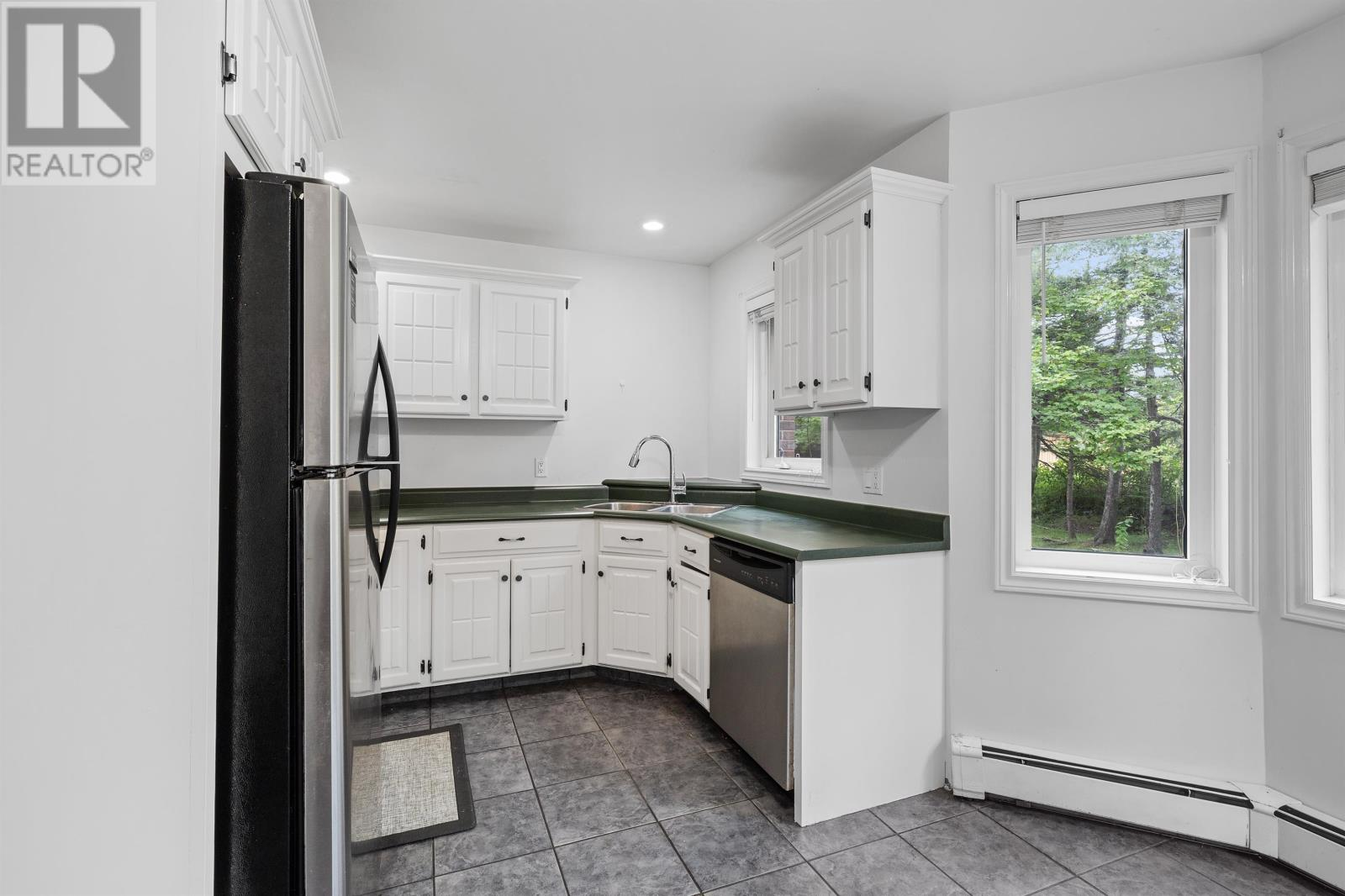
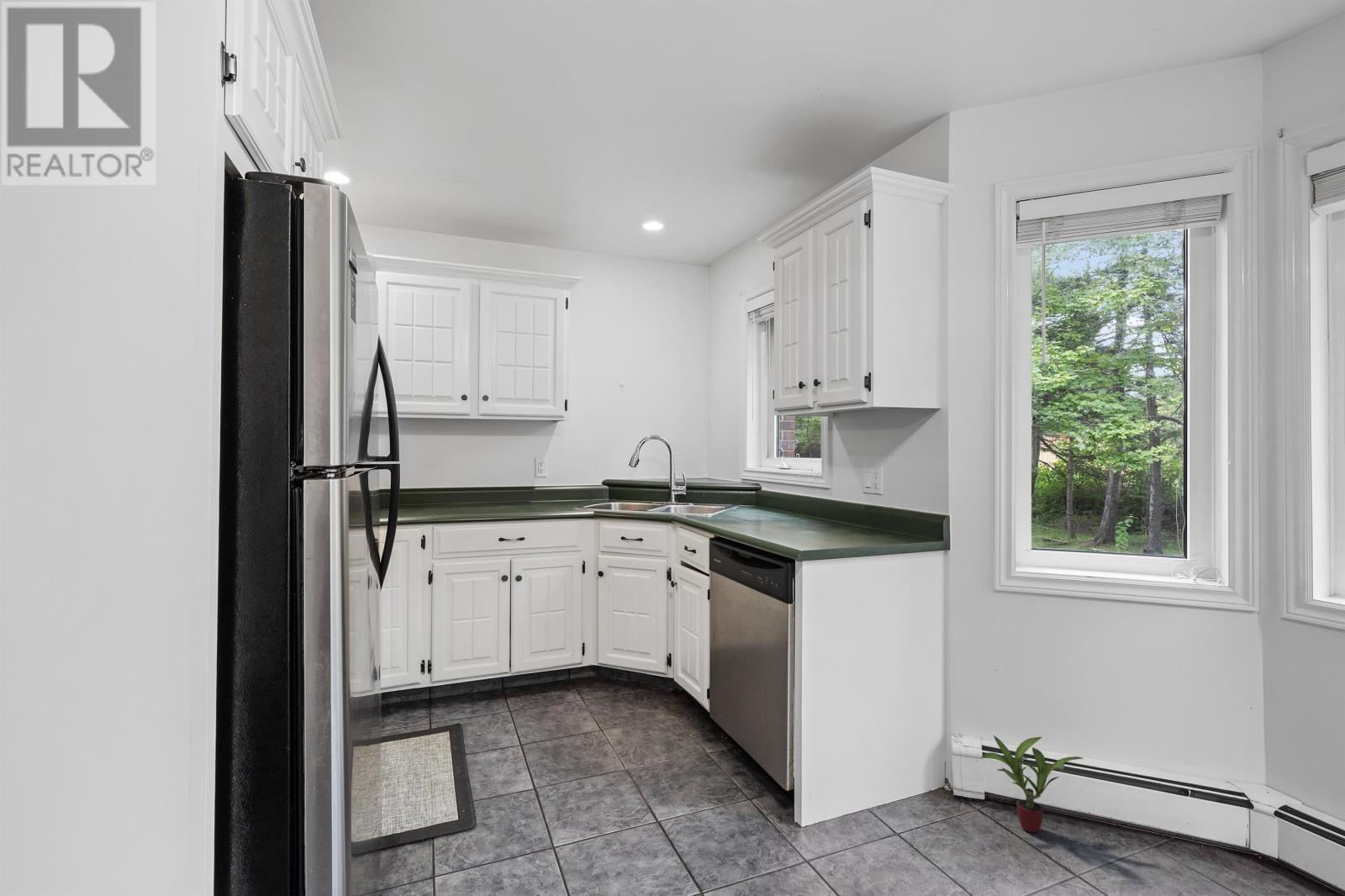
+ potted plant [980,735,1084,833]
